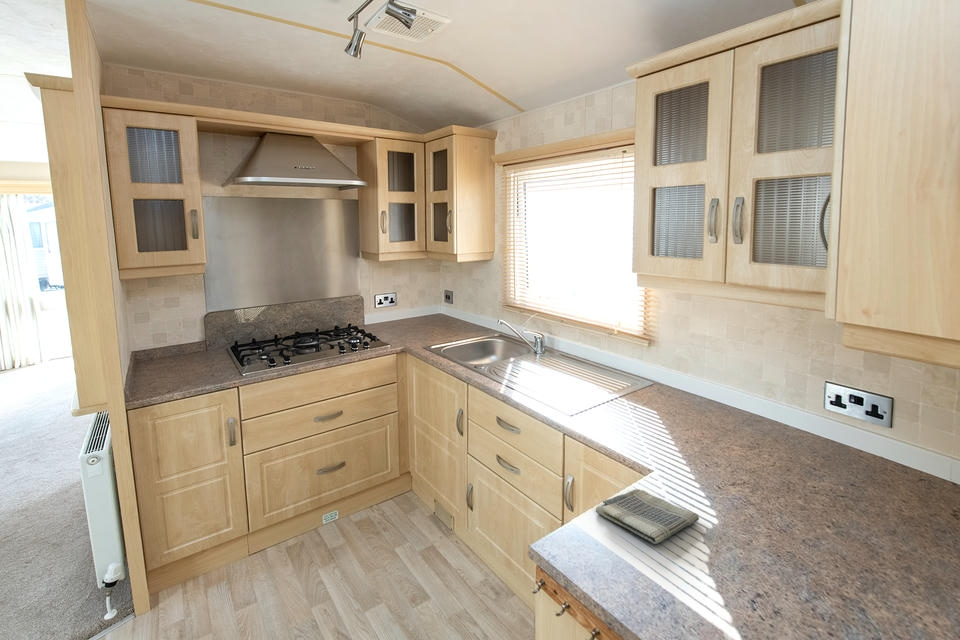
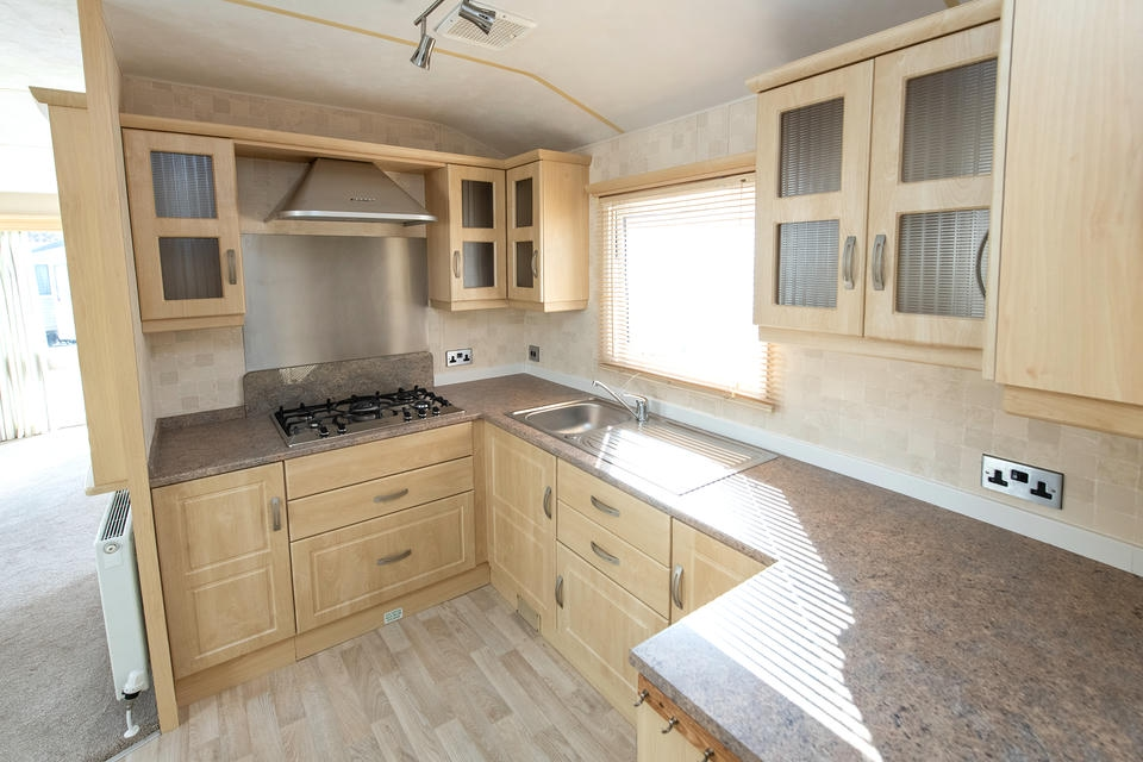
- dish towel [595,488,700,545]
